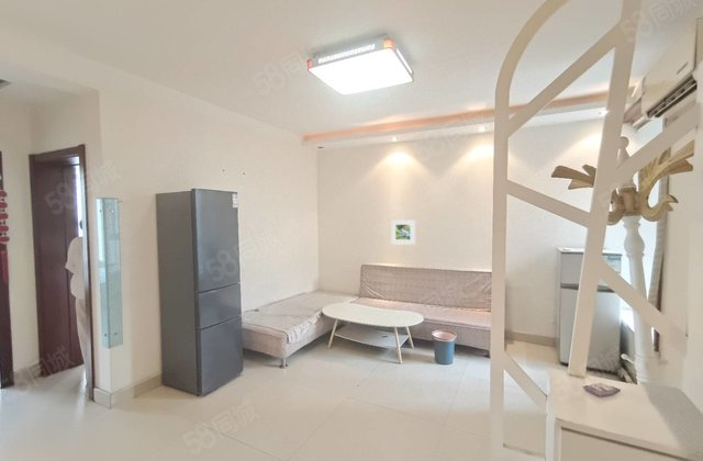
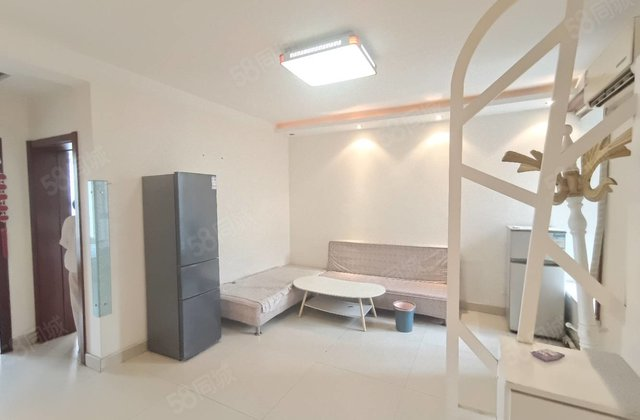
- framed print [390,218,416,246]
